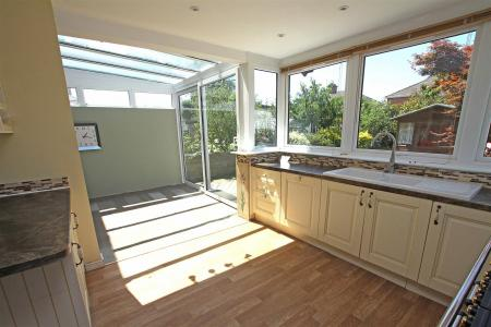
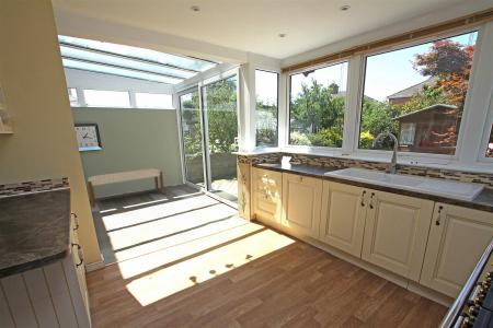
+ bench [87,167,165,209]
